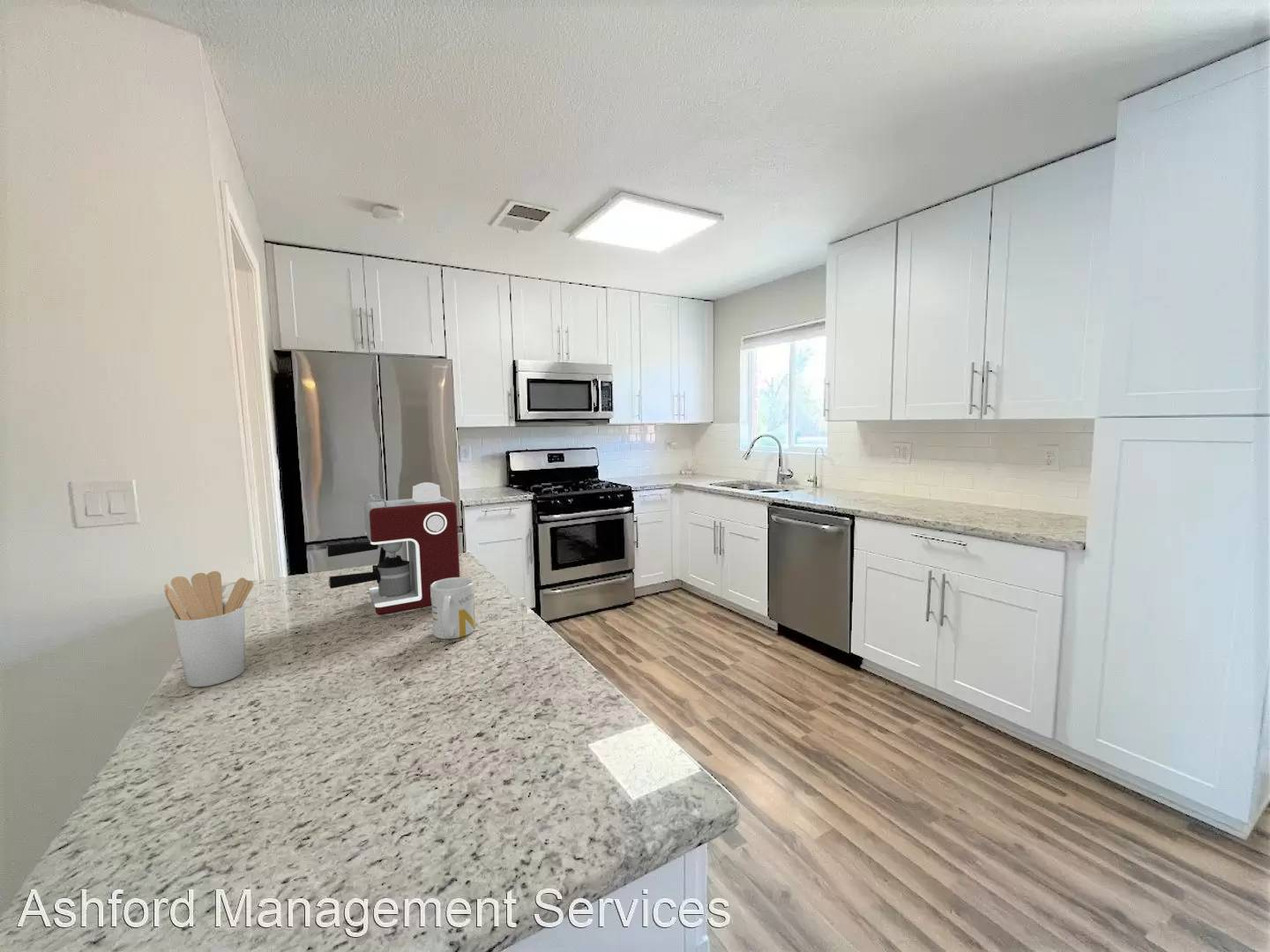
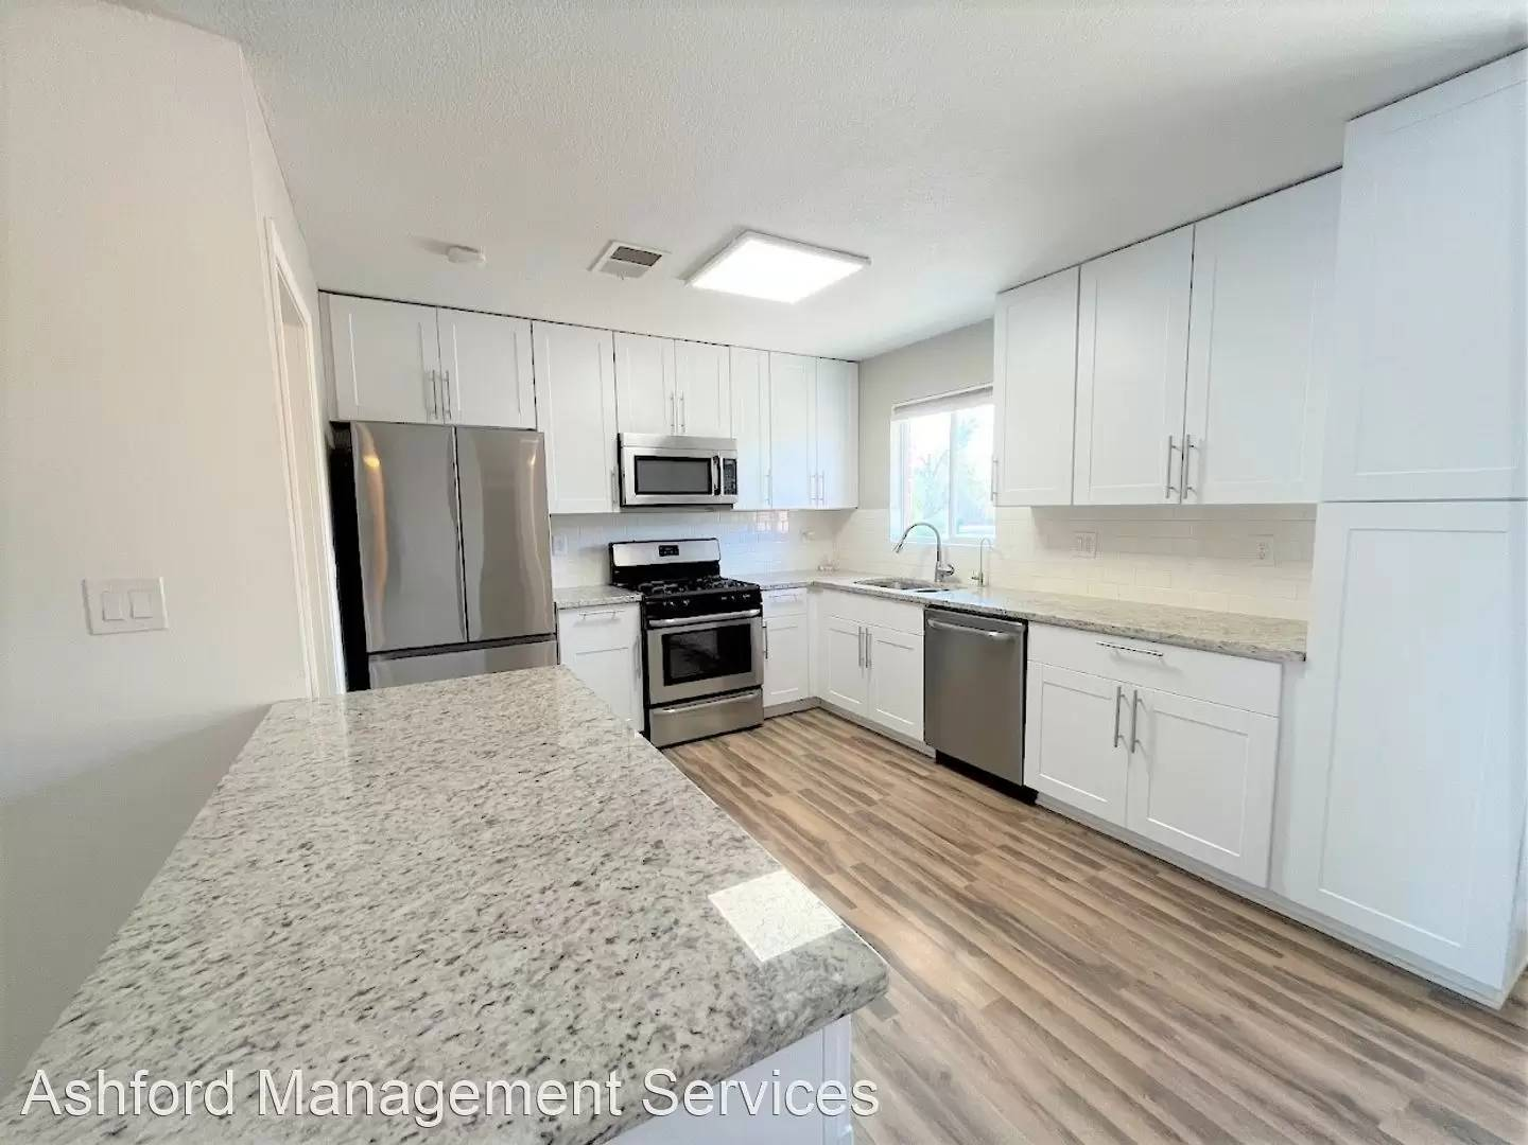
- utensil holder [164,570,254,688]
- mug [430,576,476,640]
- coffee maker [325,481,460,616]
